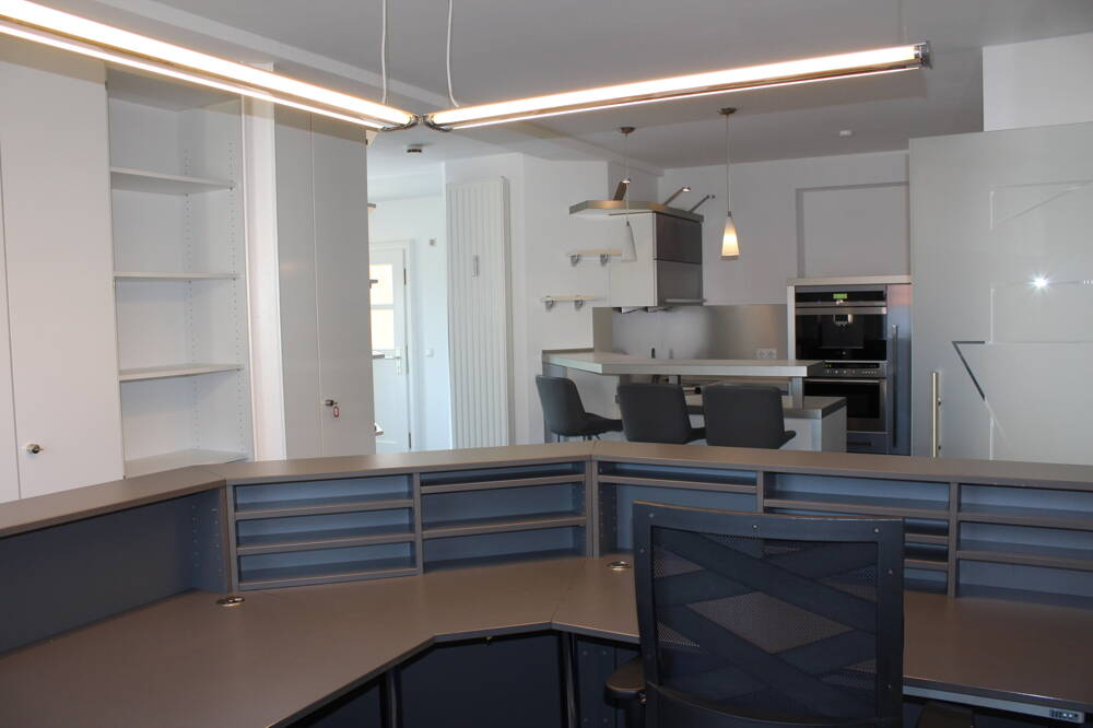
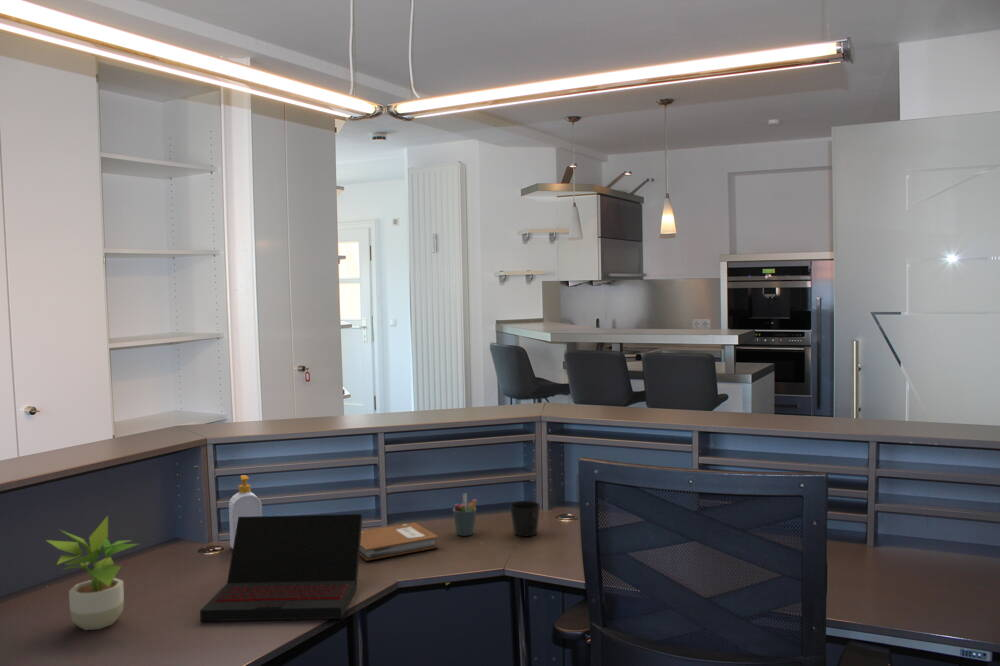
+ soap bottle [228,474,263,550]
+ notebook [359,522,439,562]
+ cup [509,500,541,537]
+ laptop [199,513,364,622]
+ pen holder [452,492,478,537]
+ potted plant [45,515,139,631]
